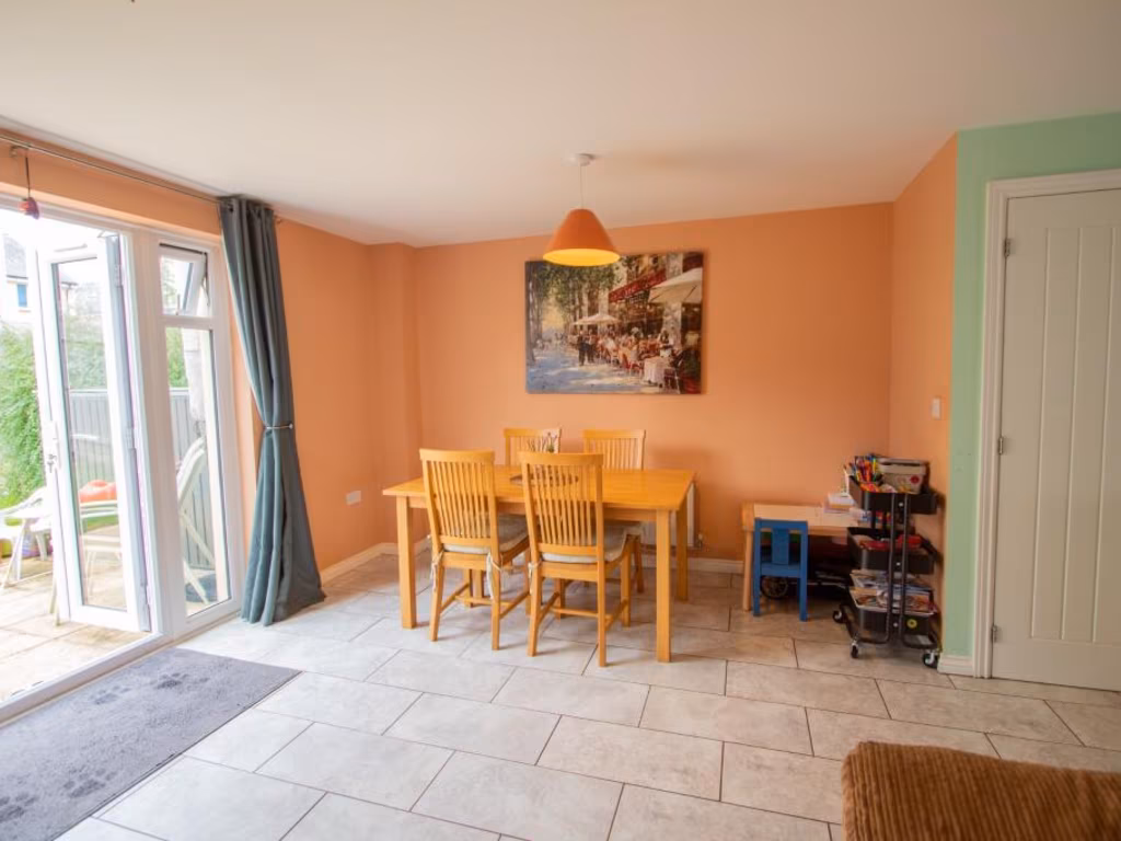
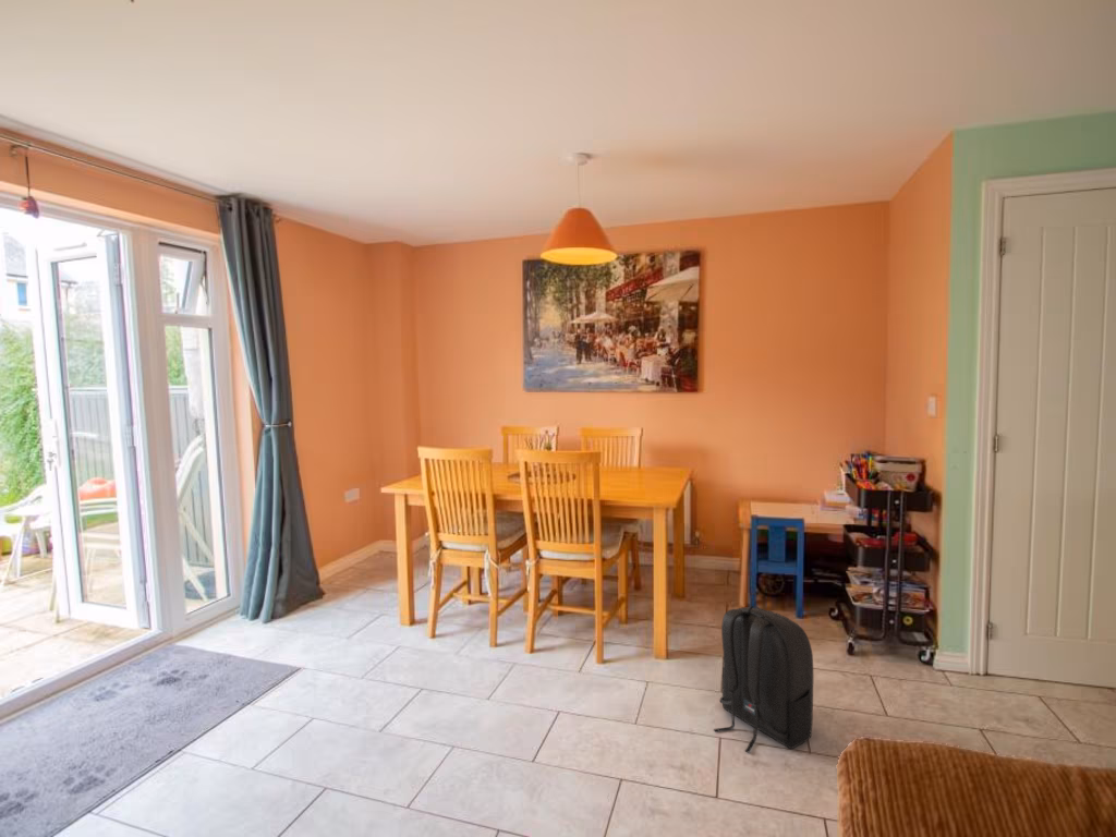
+ backpack [713,605,814,753]
